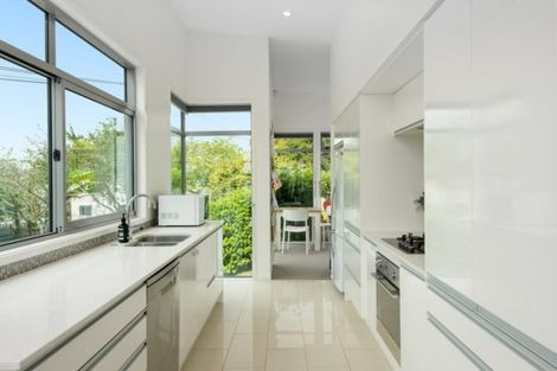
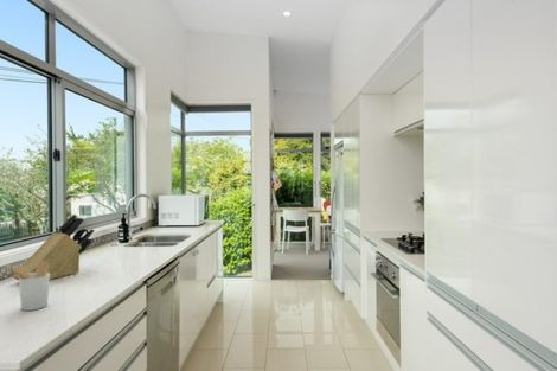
+ knife block [12,213,95,281]
+ utensil holder [5,262,51,312]
